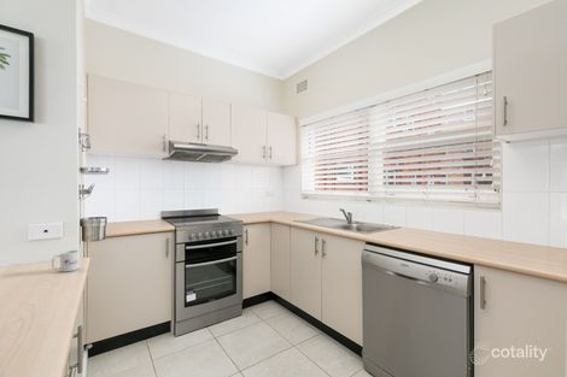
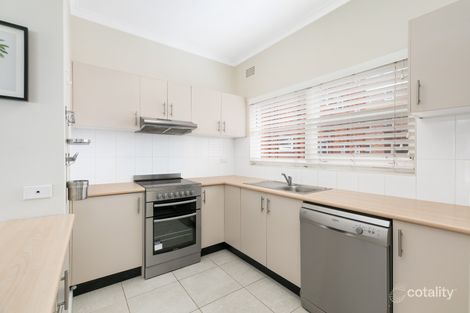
- mug [51,249,80,273]
